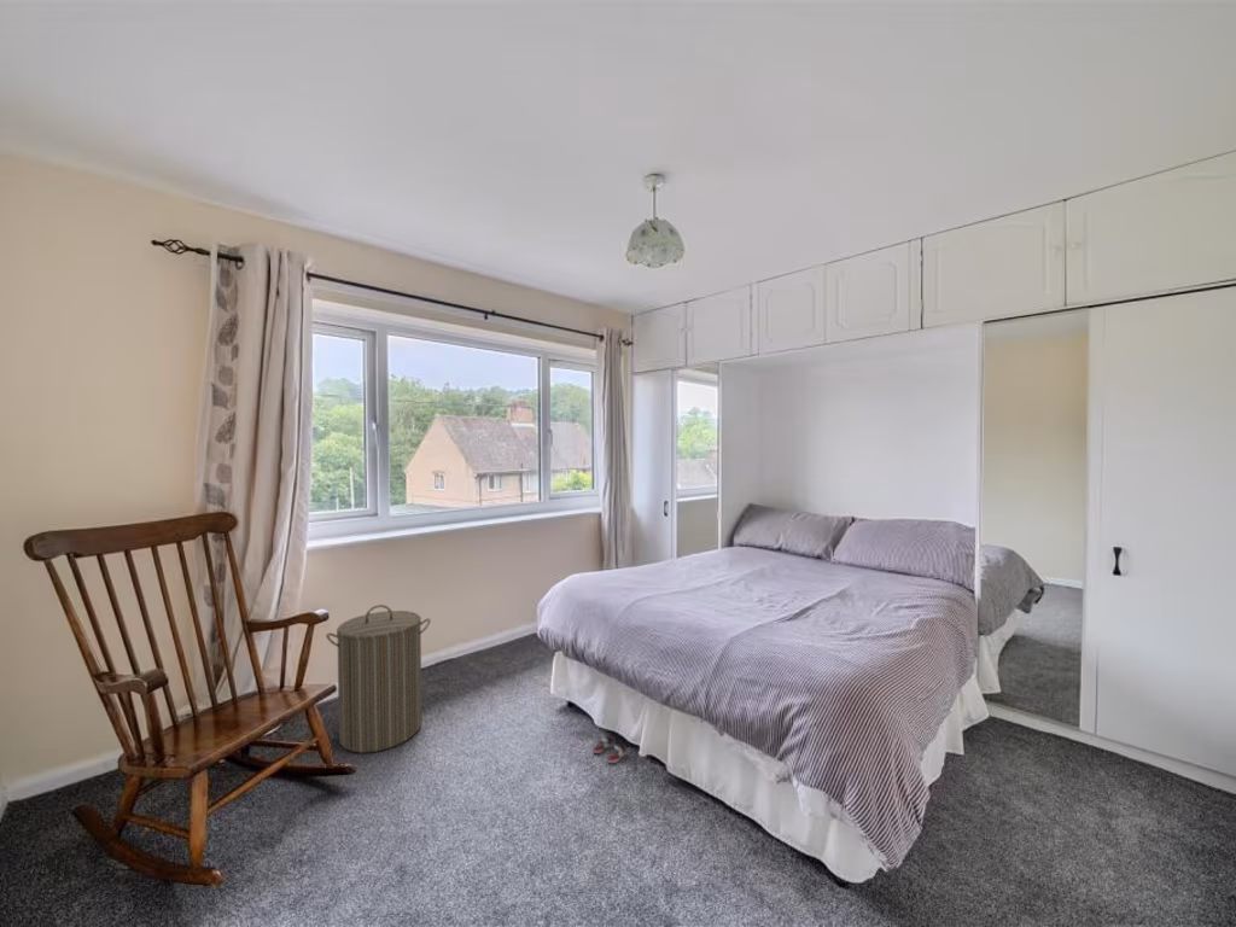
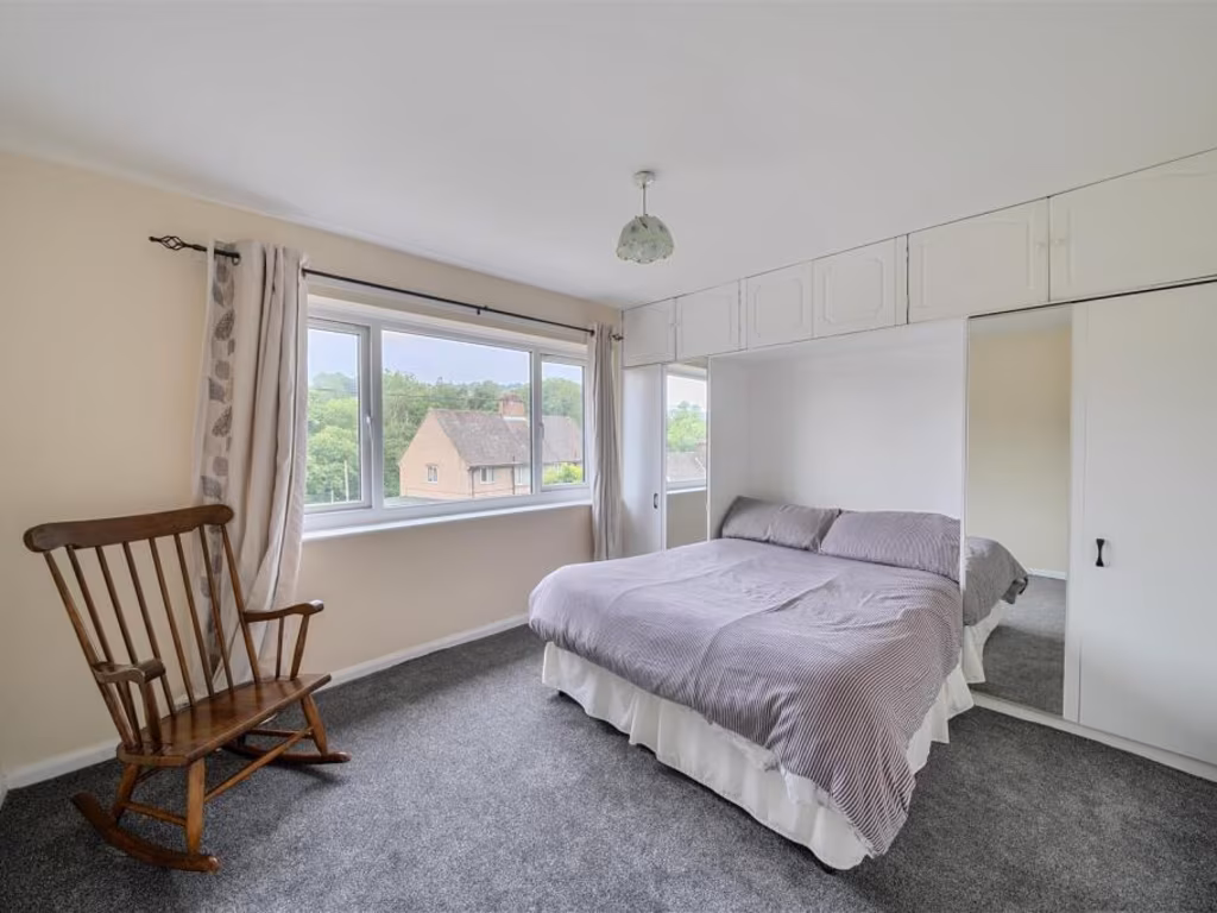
- sneaker [591,735,628,764]
- laundry hamper [325,604,432,754]
